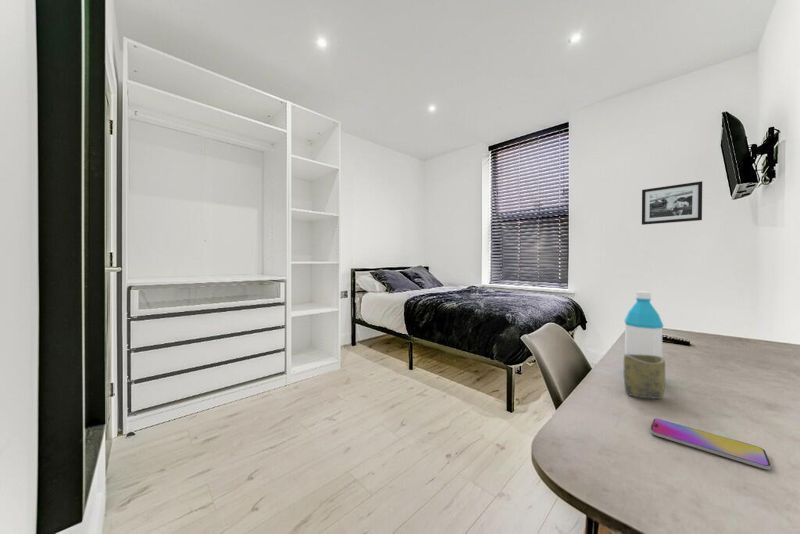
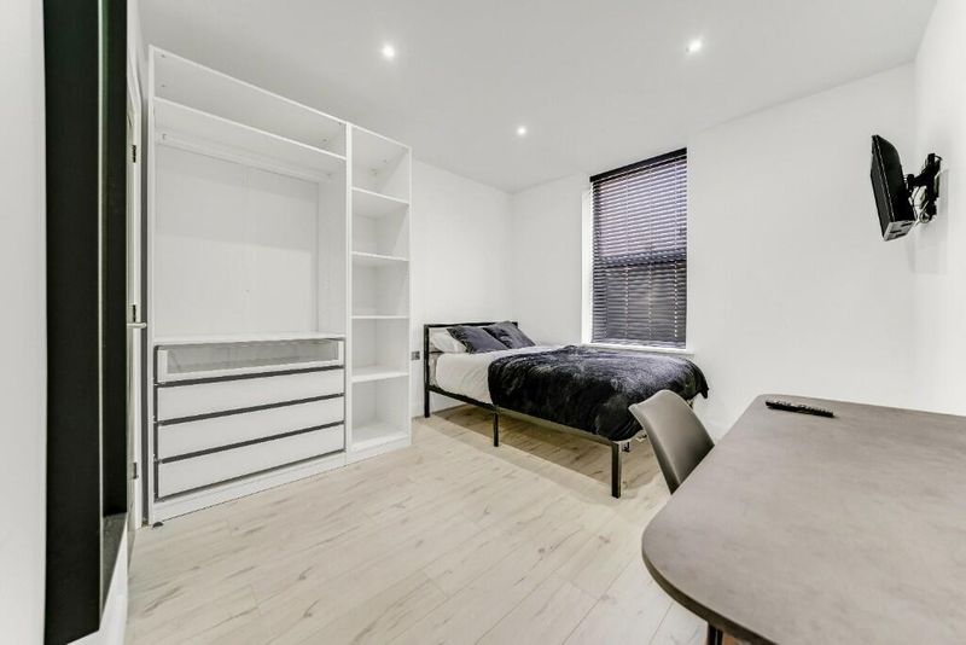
- water bottle [623,291,664,358]
- smartphone [650,418,772,471]
- cup [623,354,666,400]
- picture frame [641,180,703,226]
